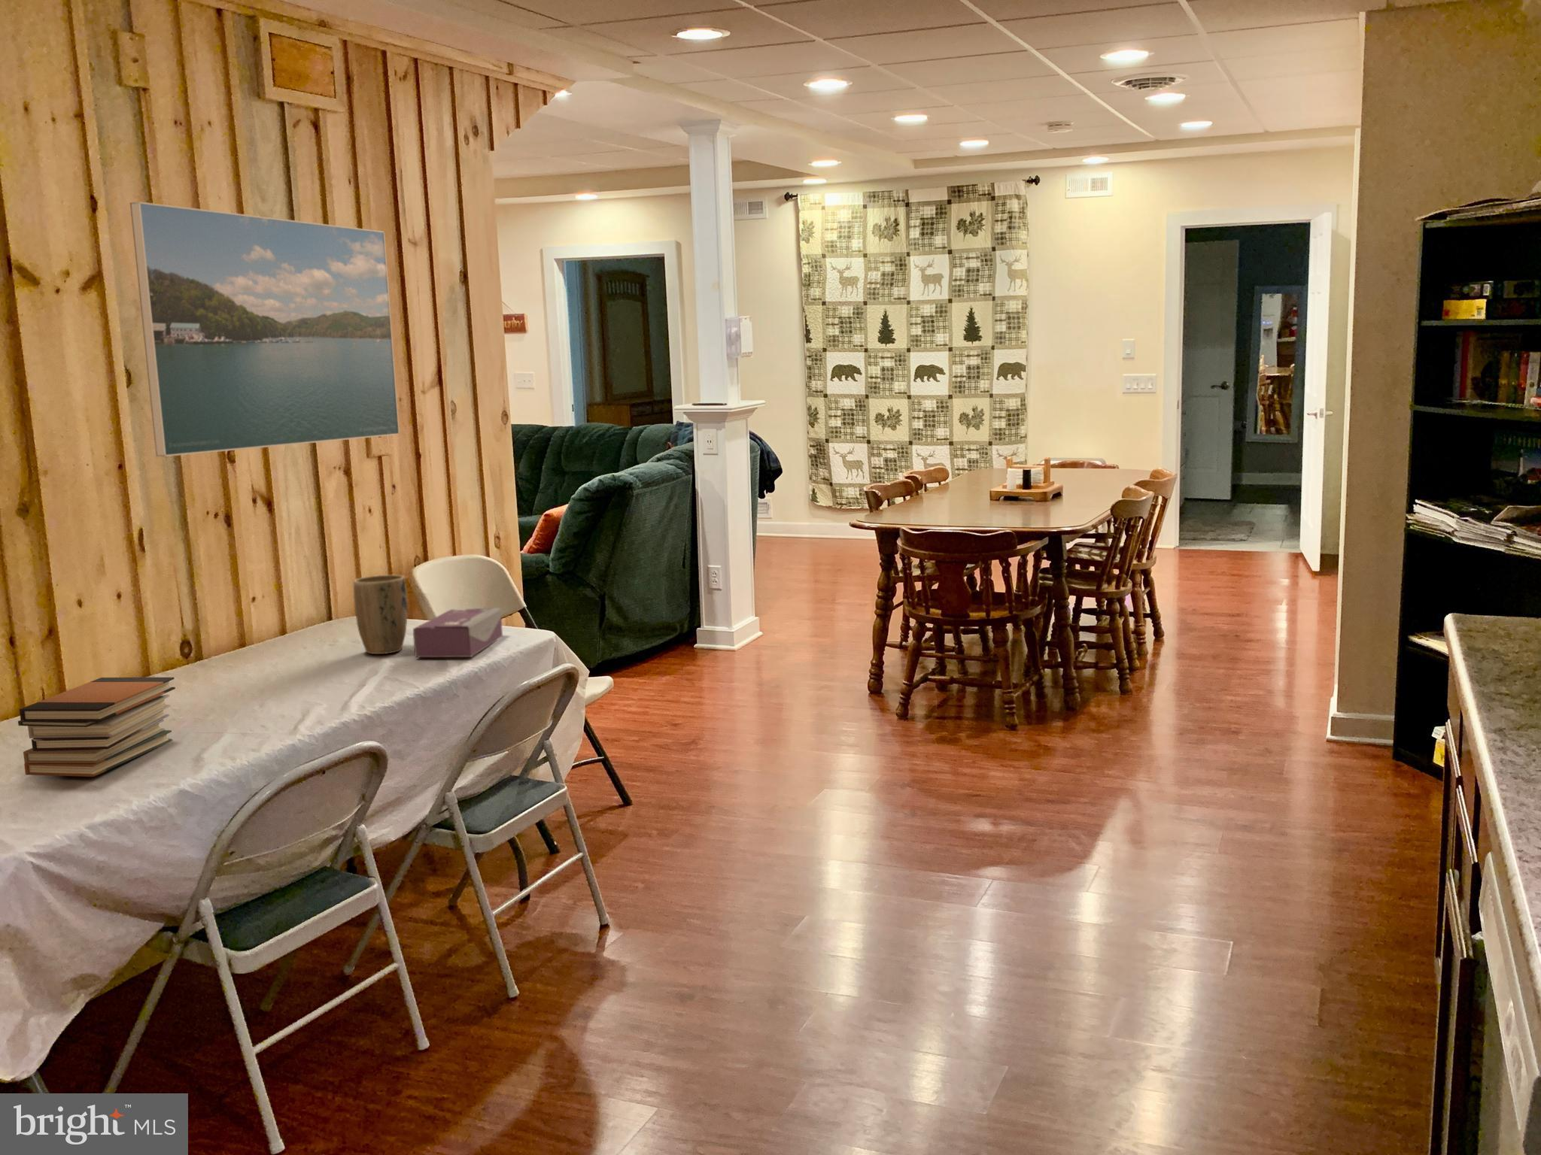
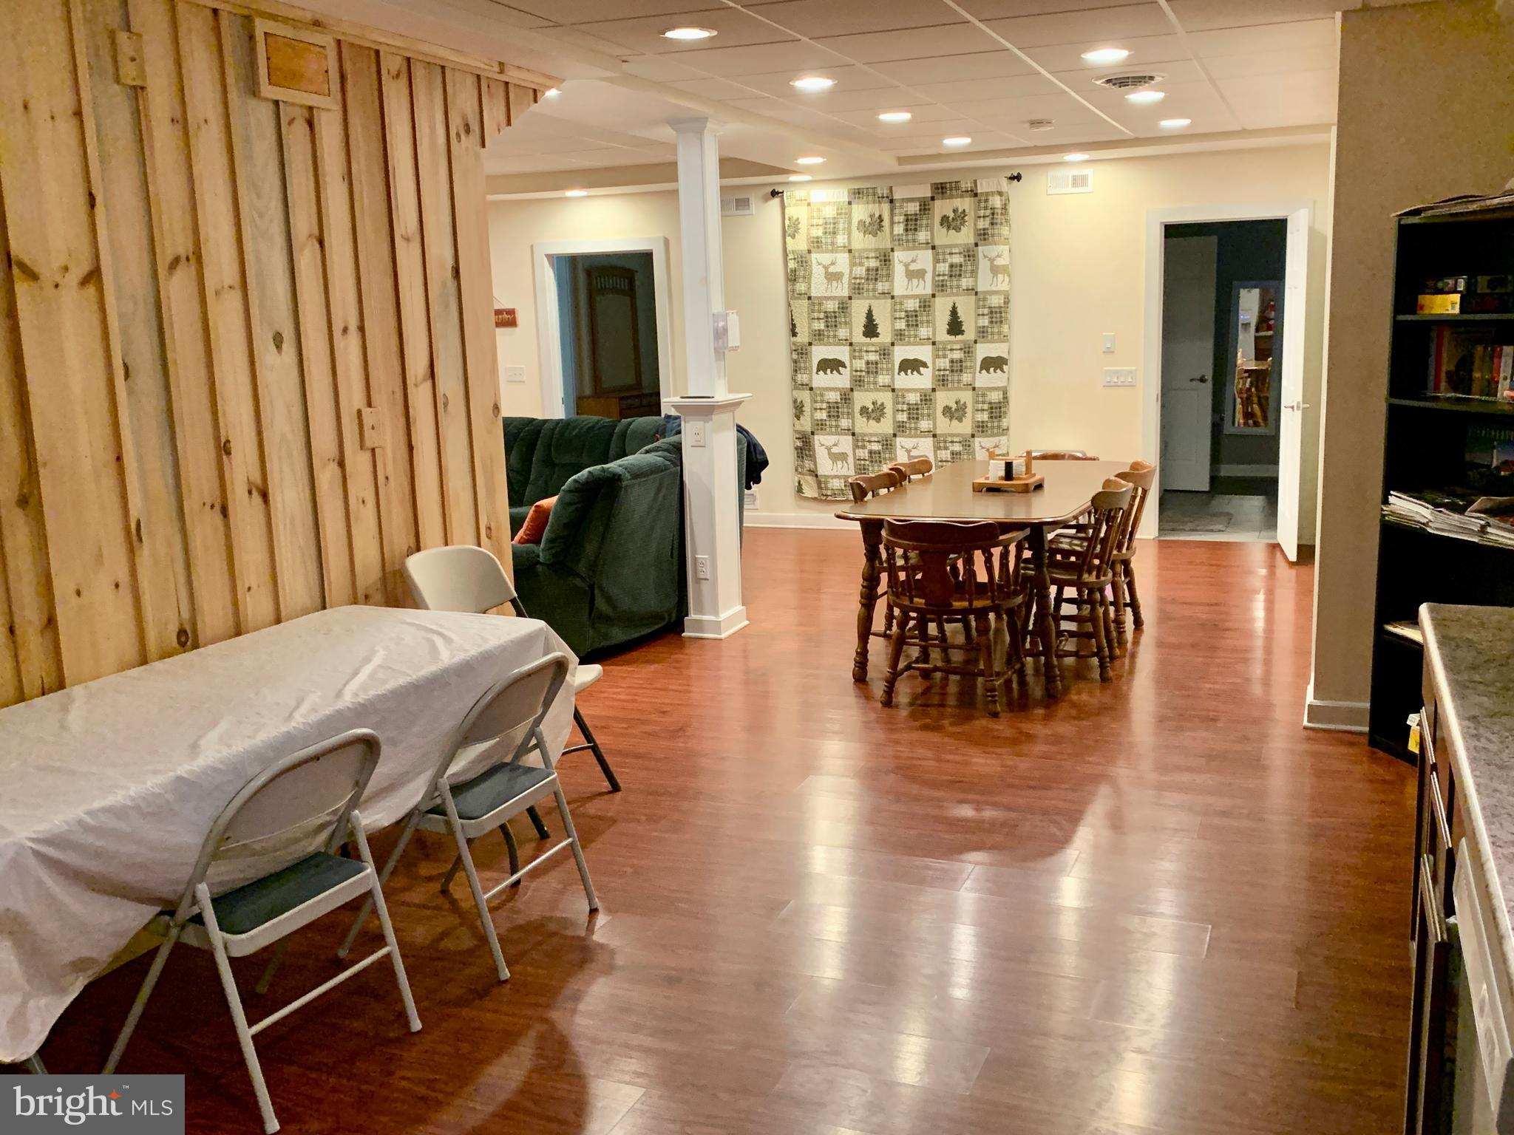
- plant pot [353,575,408,655]
- book stack [17,677,176,778]
- tissue box [413,607,504,658]
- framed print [130,200,400,457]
